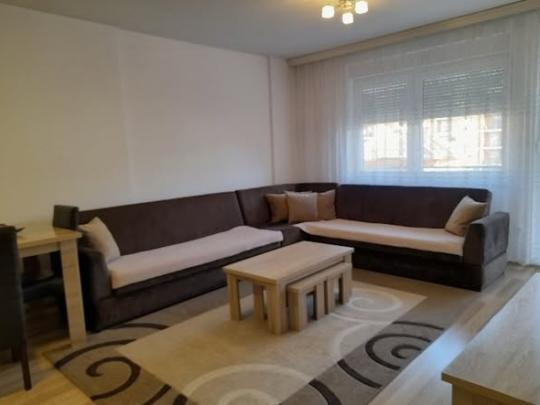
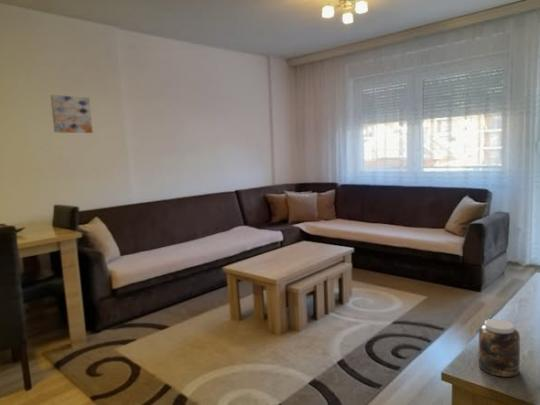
+ wall art [50,94,94,134]
+ jar [478,318,521,378]
